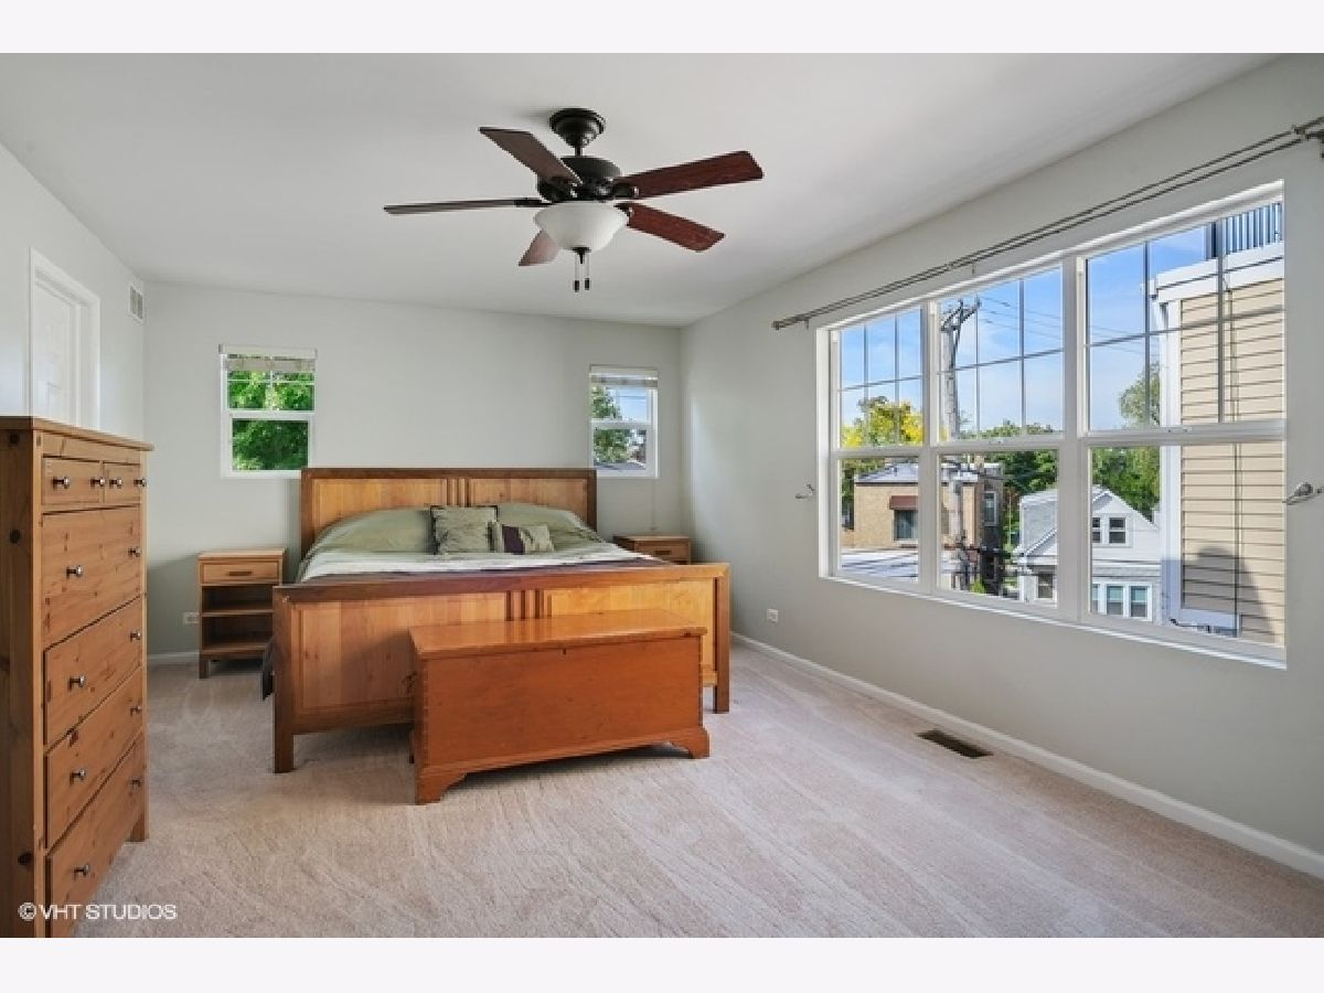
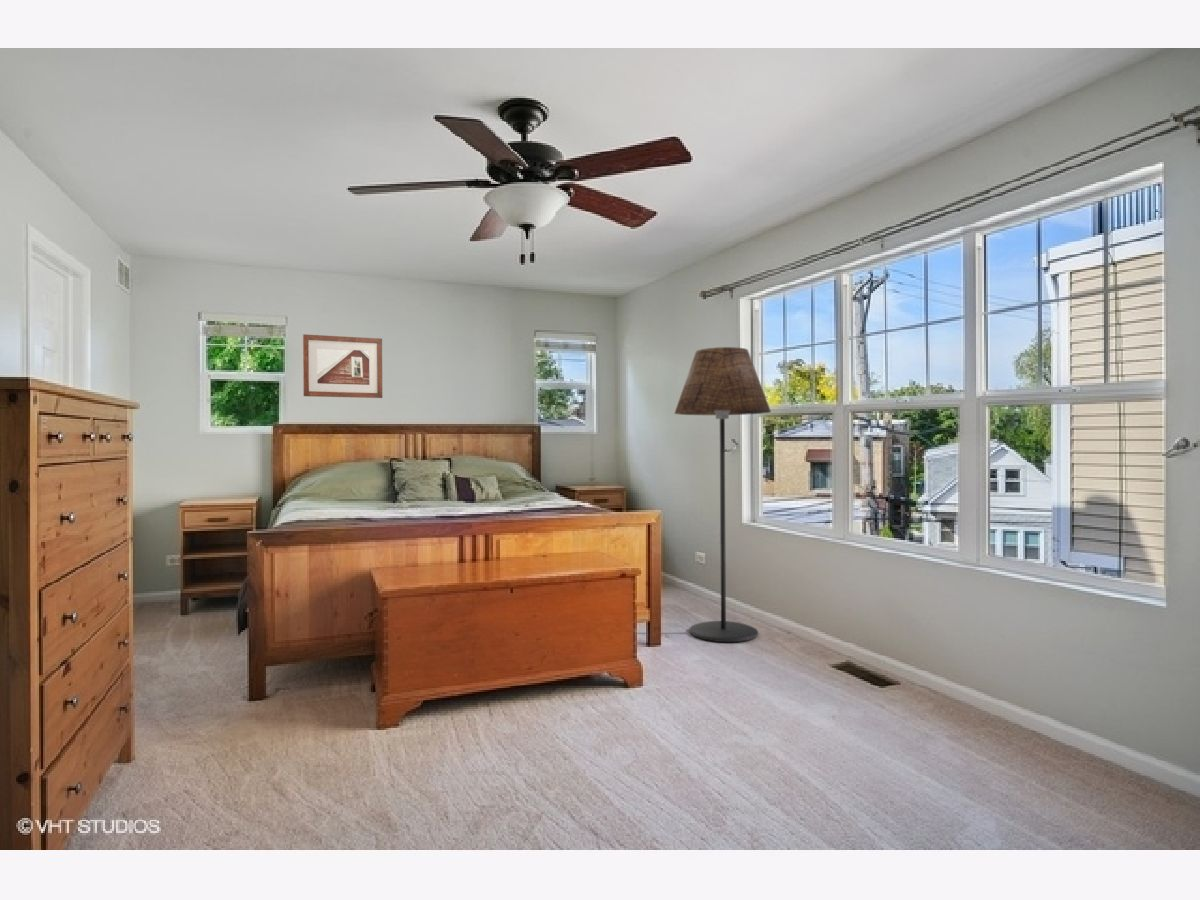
+ floor lamp [673,346,772,643]
+ picture frame [302,333,383,399]
